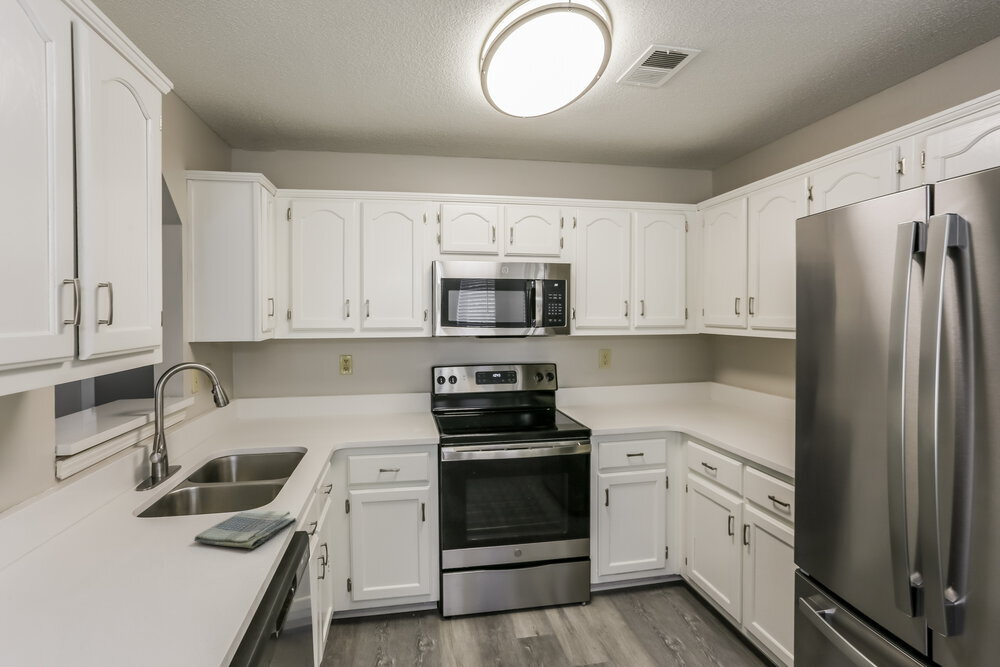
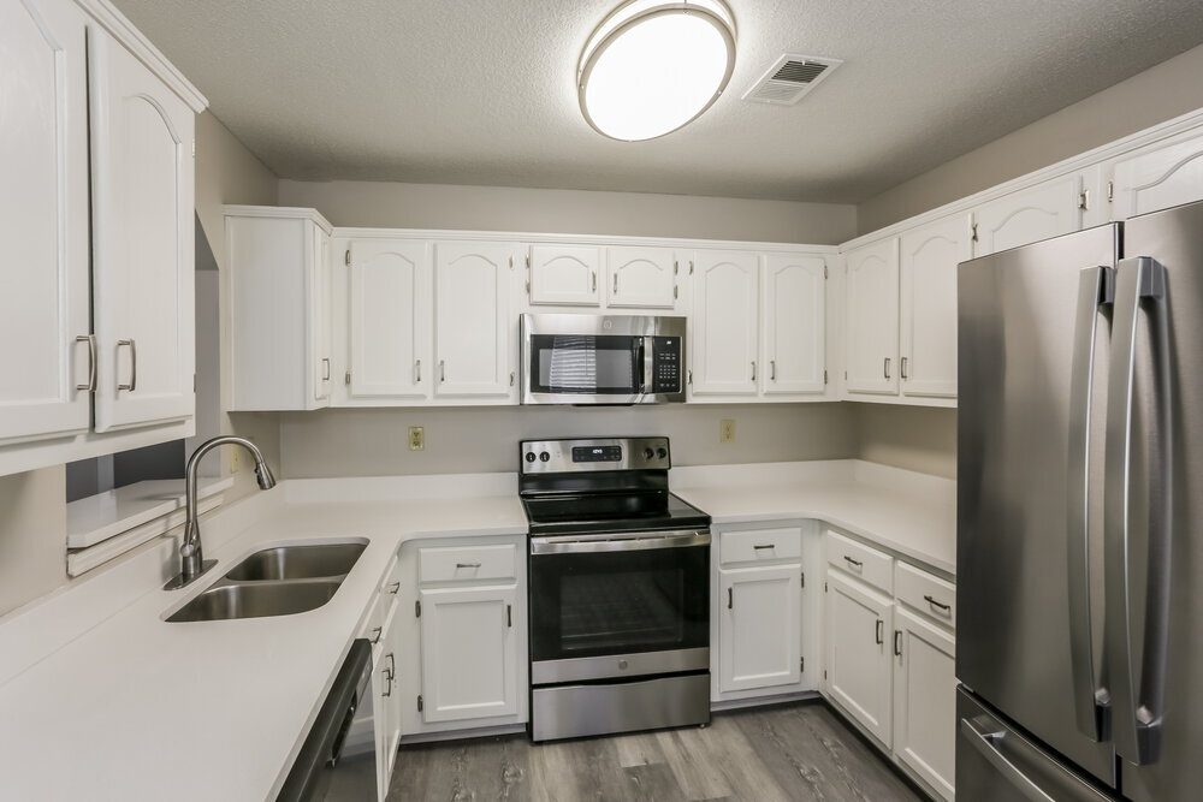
- dish towel [193,510,298,550]
